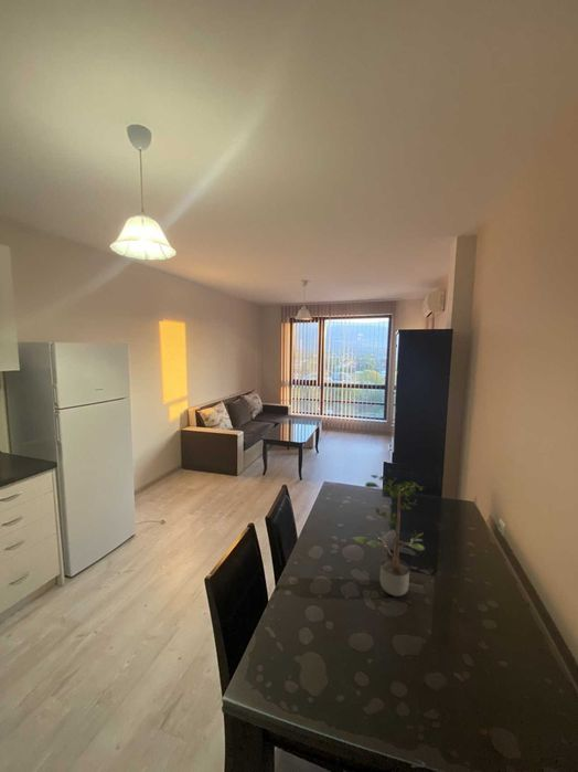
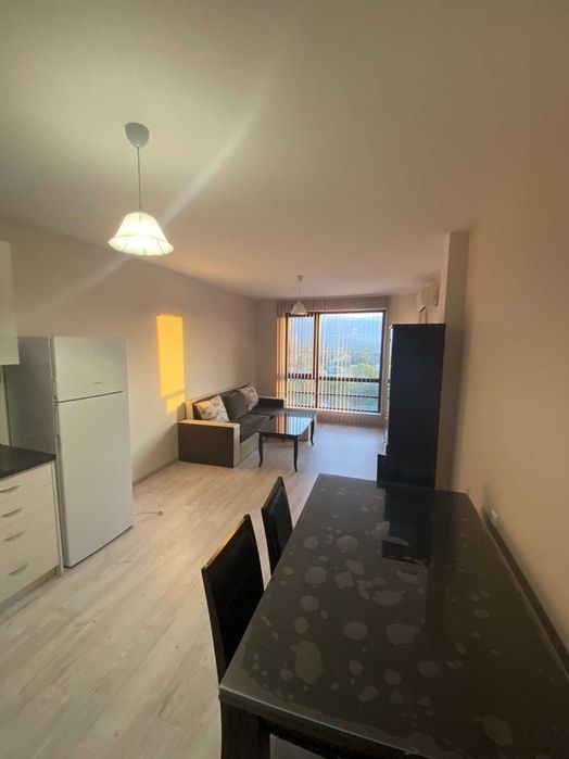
- potted plant [350,474,426,597]
